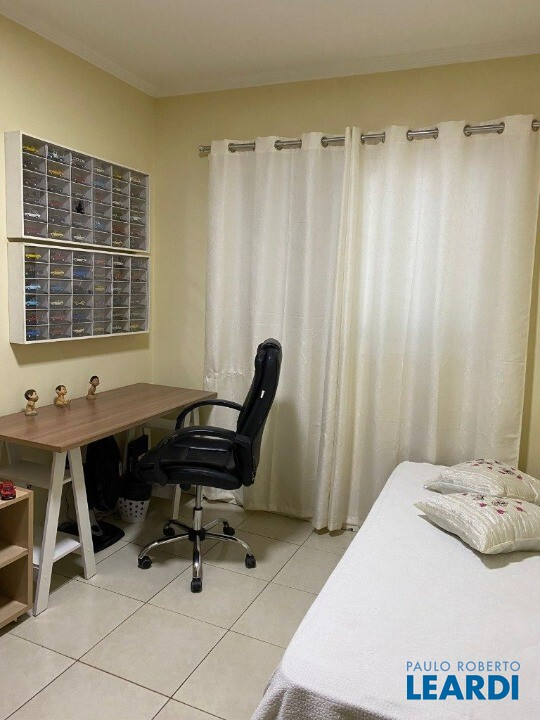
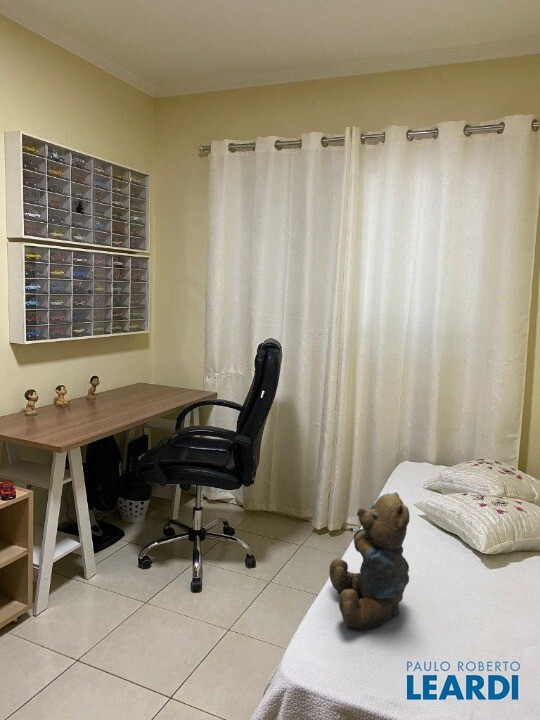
+ teddy bear [328,491,410,631]
